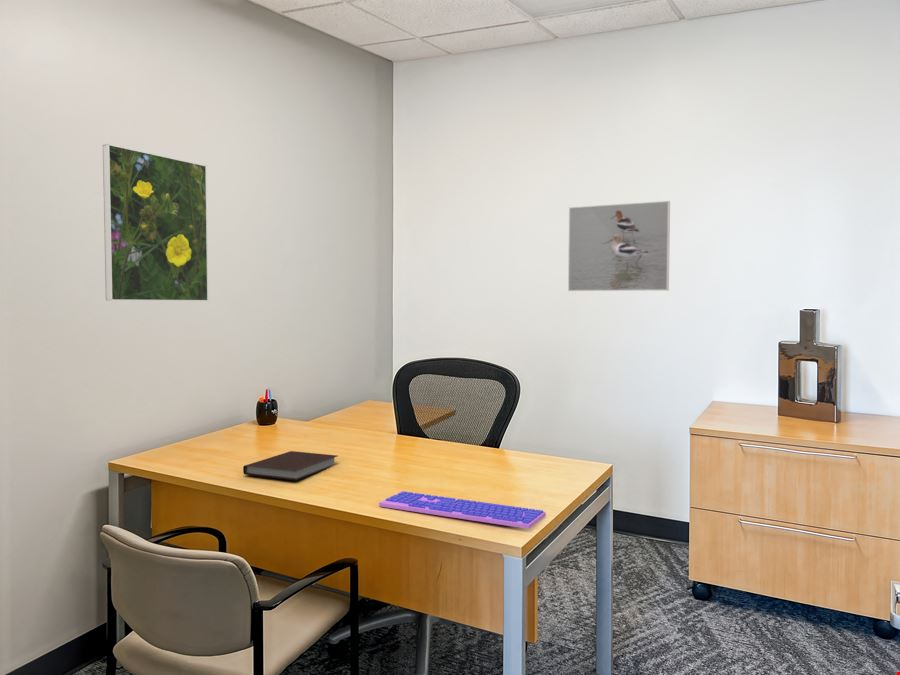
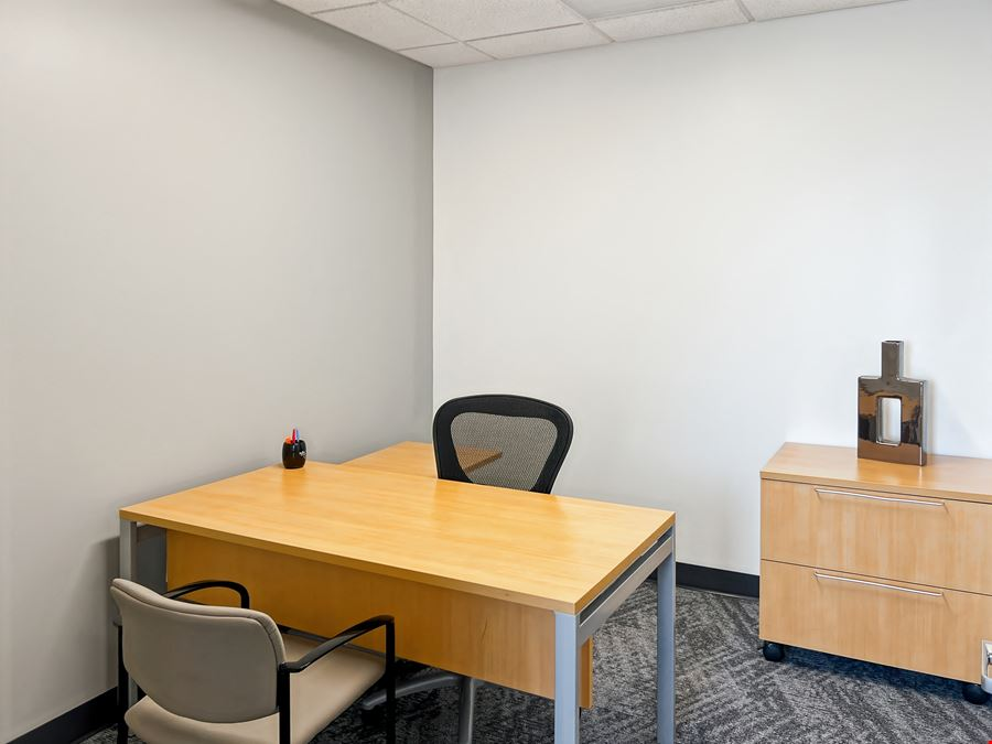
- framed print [567,200,671,292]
- computer keyboard [378,490,547,530]
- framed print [102,143,209,302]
- notebook [242,450,338,481]
